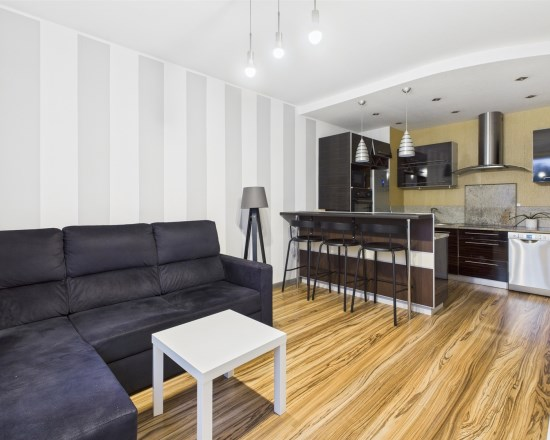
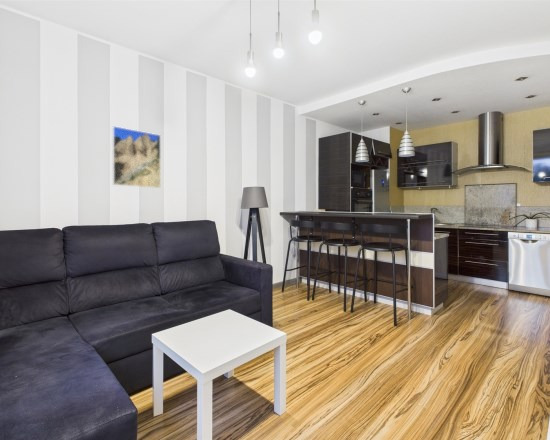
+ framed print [111,125,162,189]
